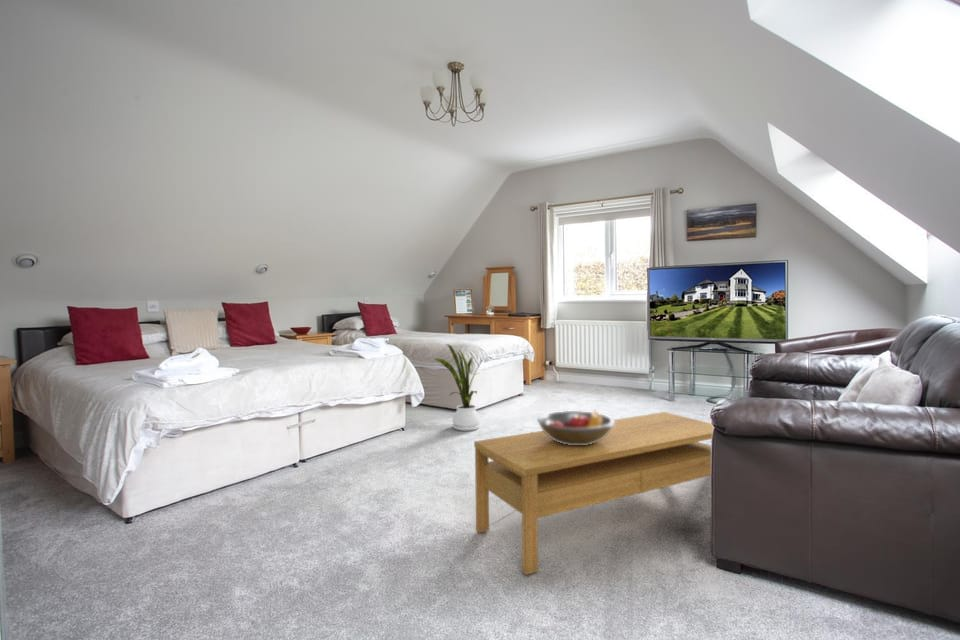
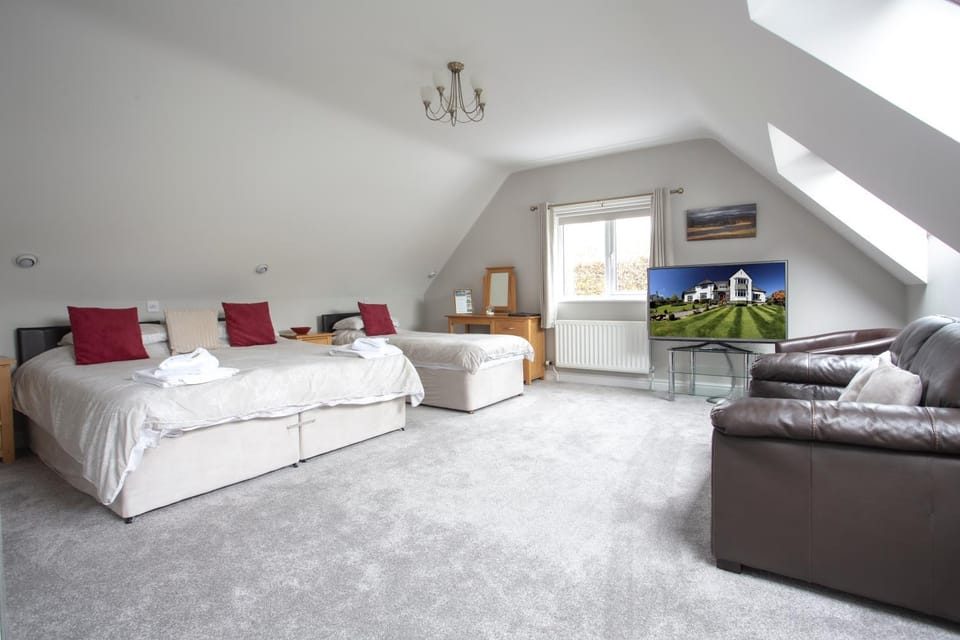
- coffee table [473,411,714,576]
- fruit bowl [536,409,615,445]
- house plant [434,343,486,432]
